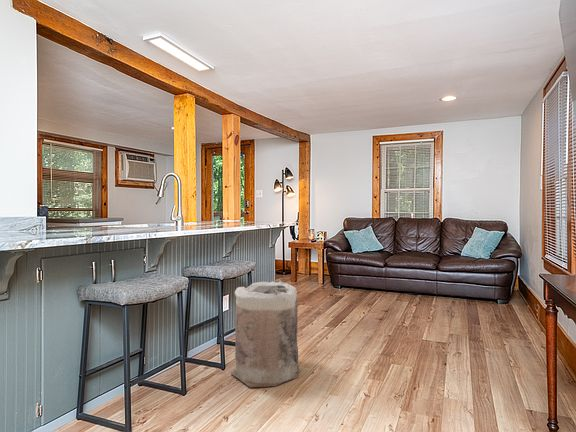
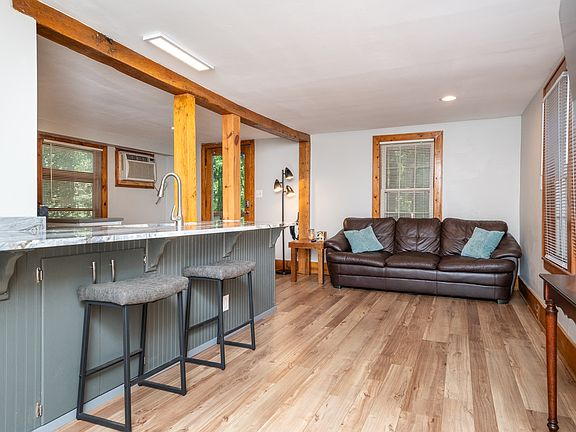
- bag [230,278,300,388]
